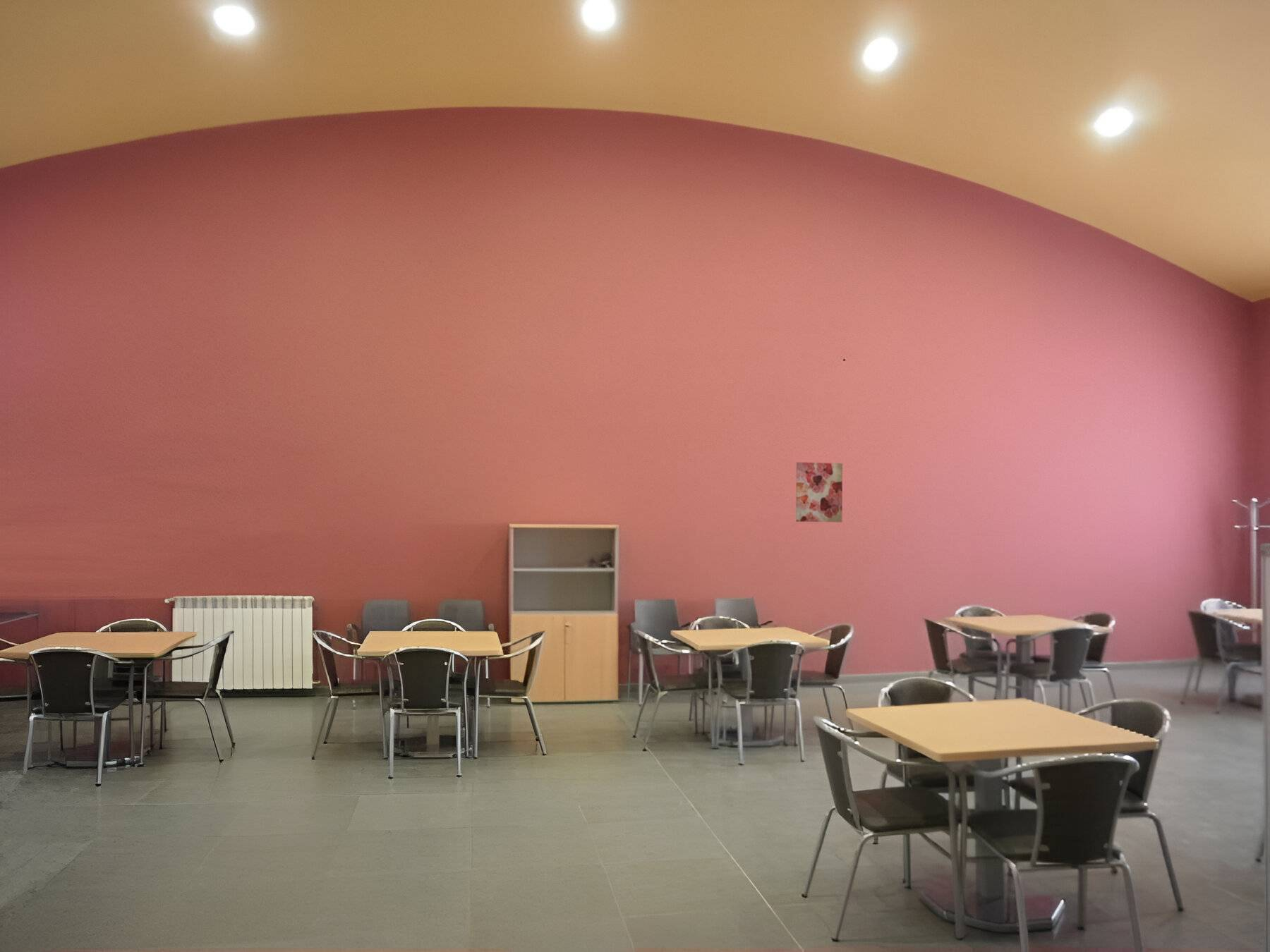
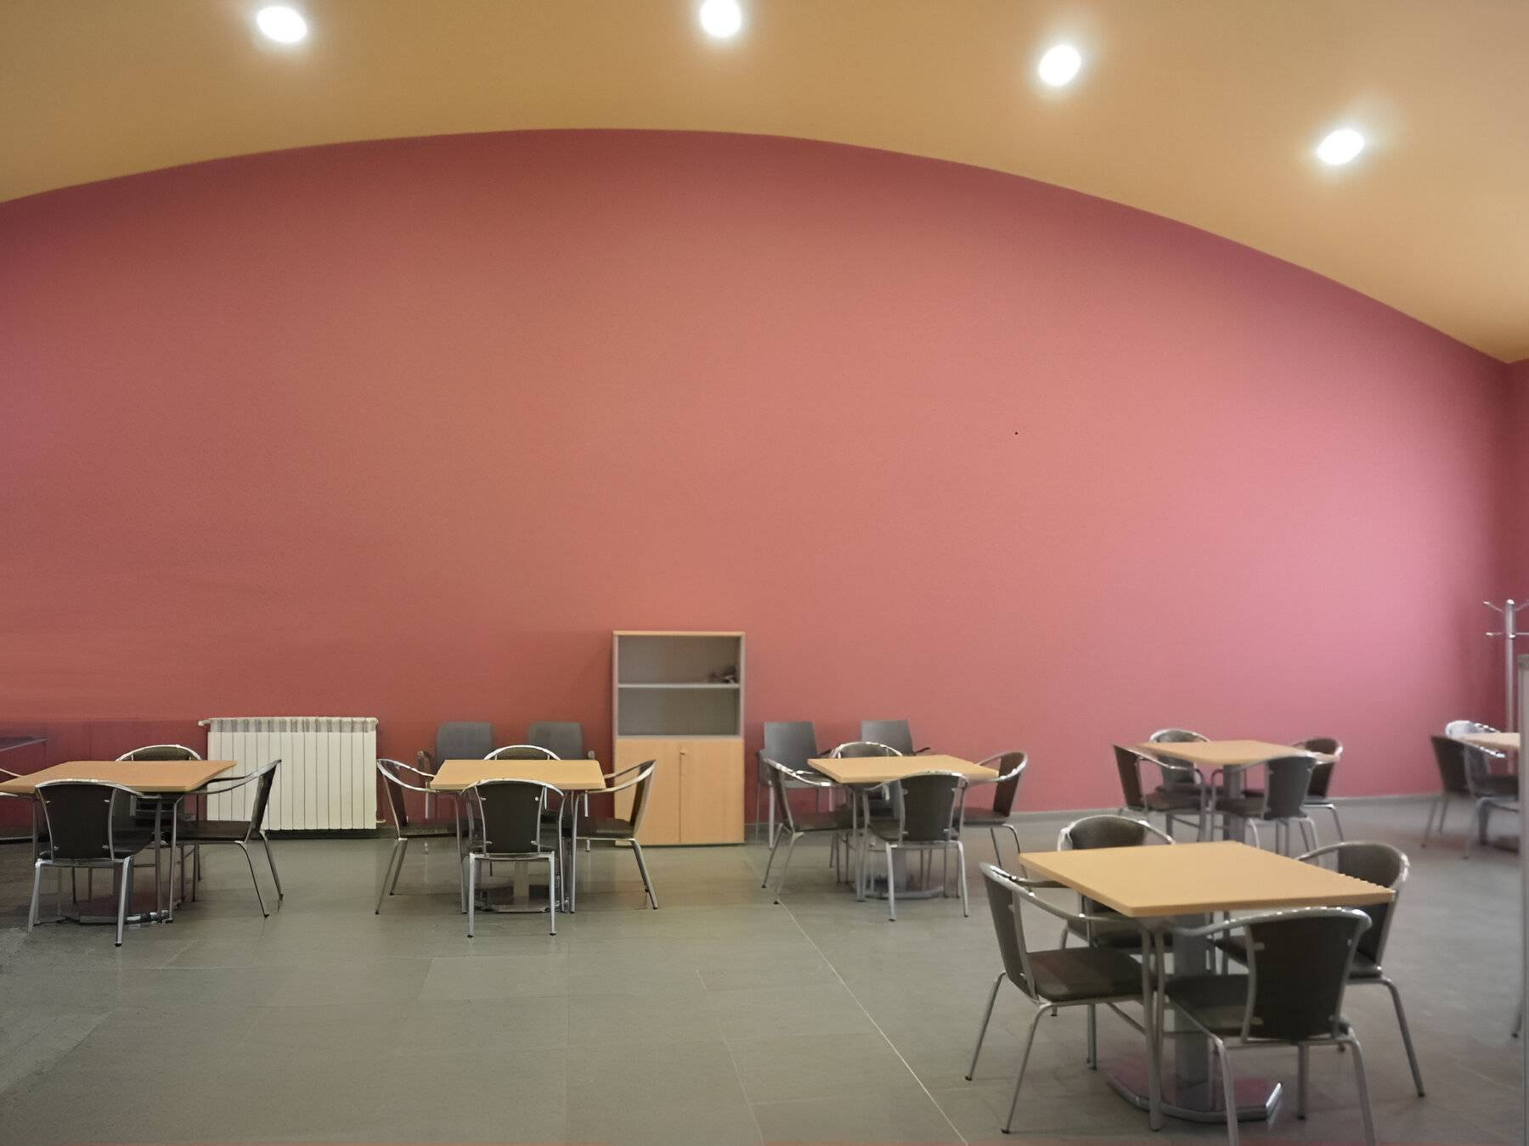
- wall art [795,461,843,523]
